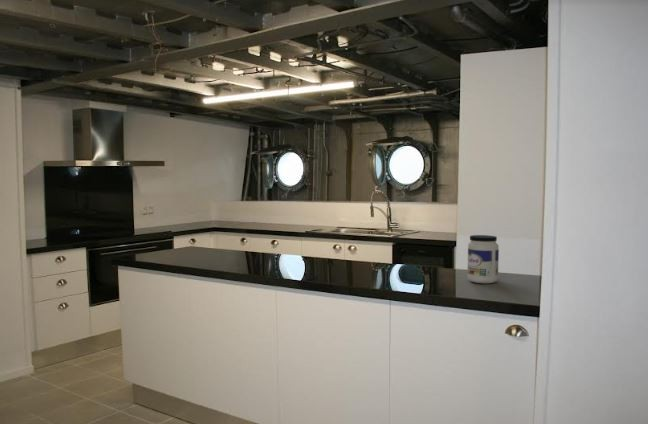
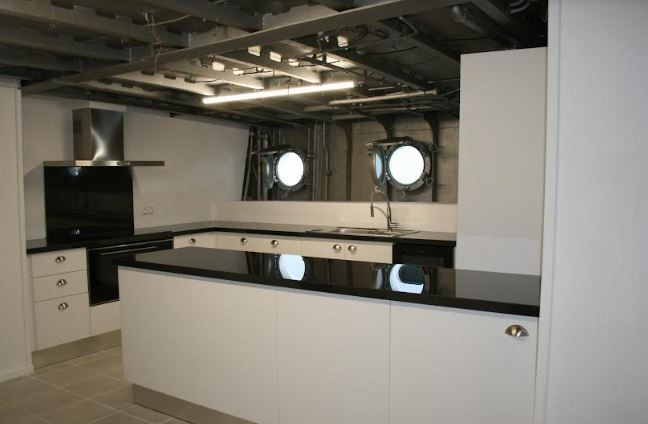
- jar [466,234,500,284]
